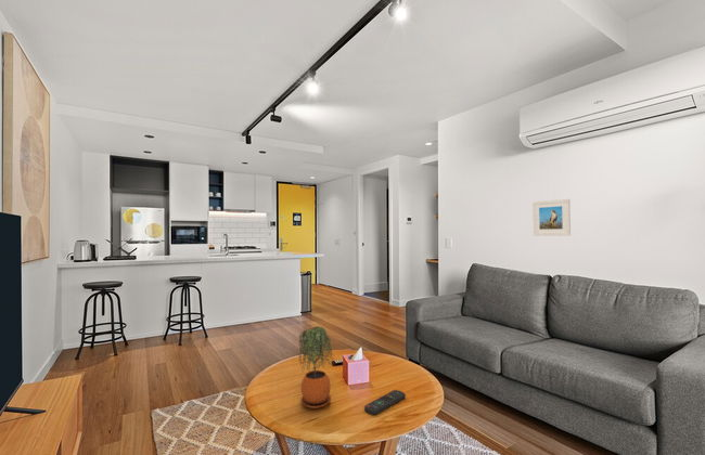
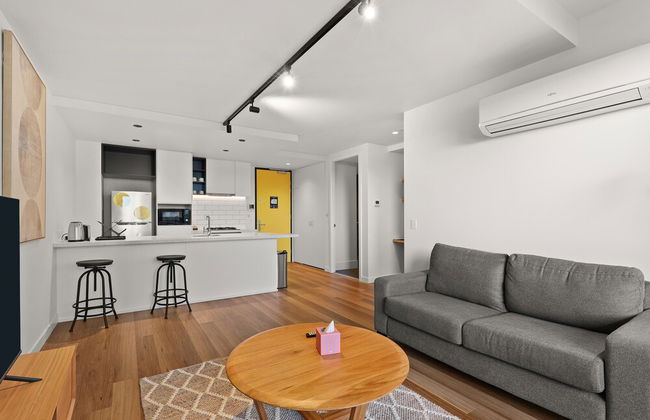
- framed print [531,198,572,236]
- potted plant [297,325,335,410]
- remote control [363,389,407,416]
